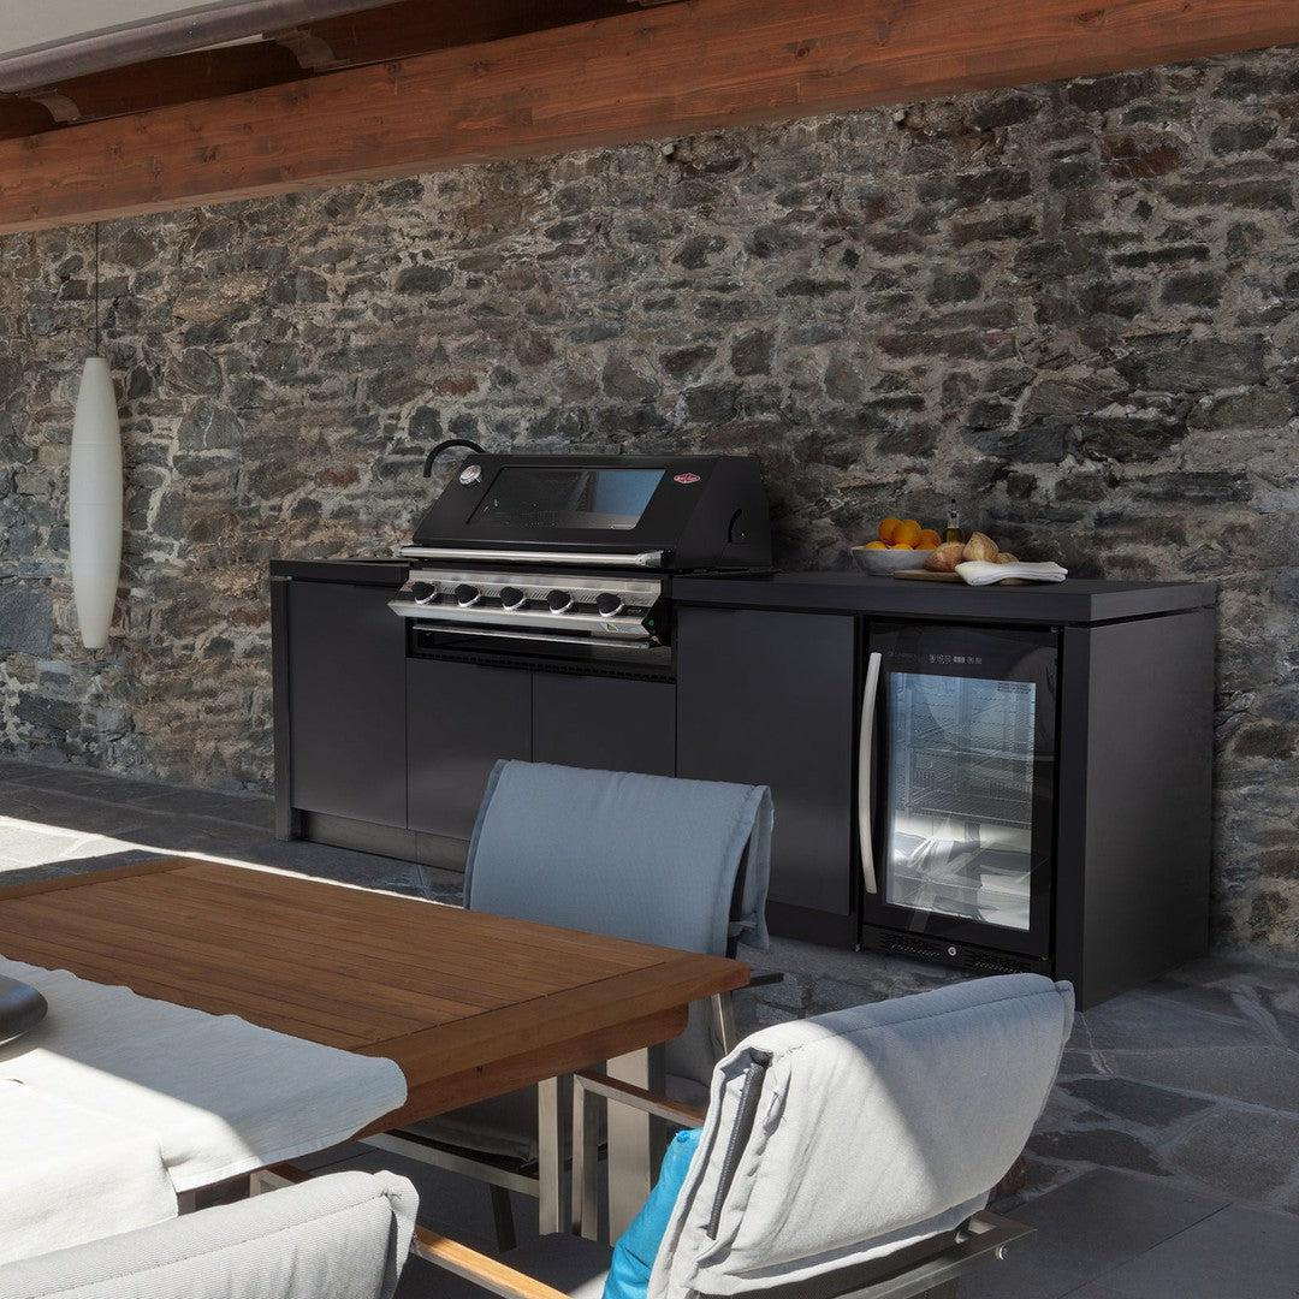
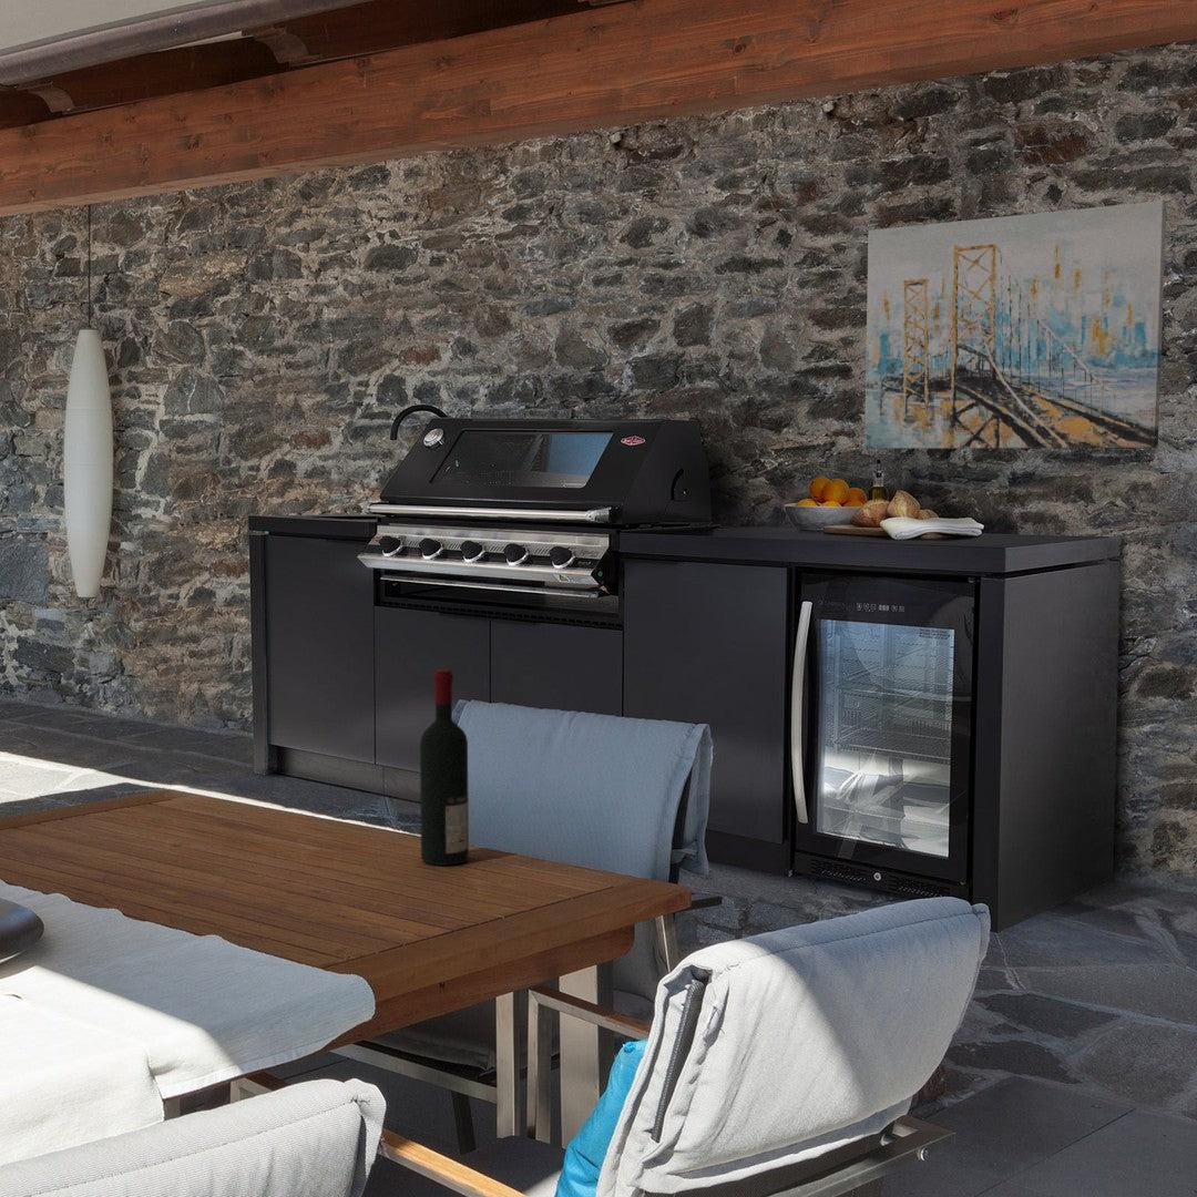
+ wall art [863,200,1167,450]
+ alcohol [419,668,470,867]
